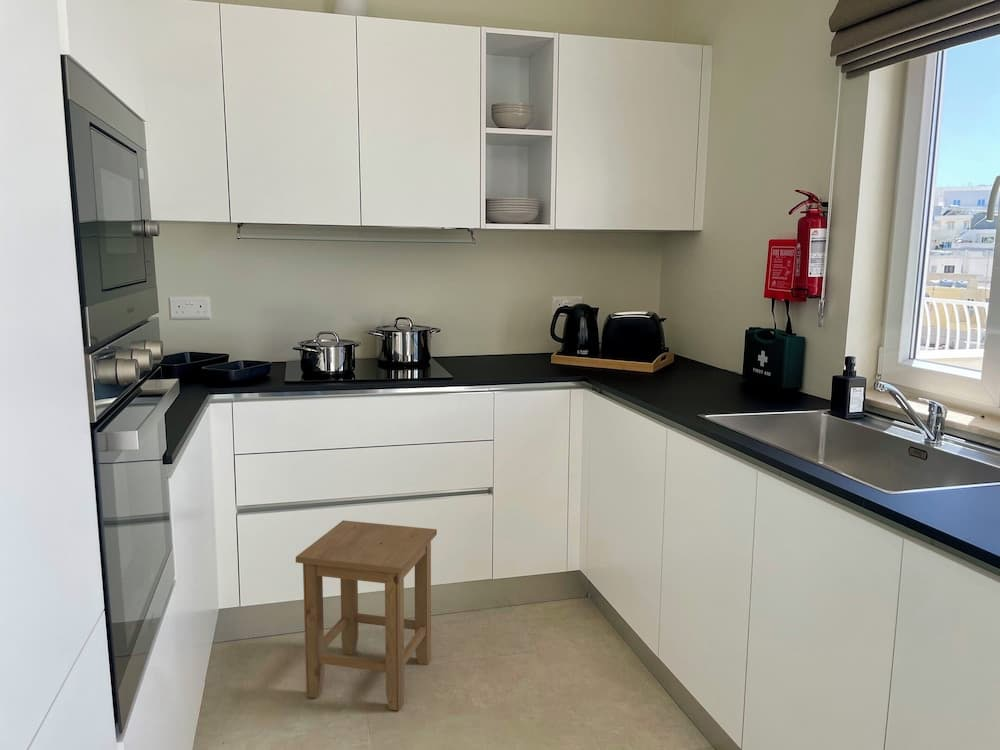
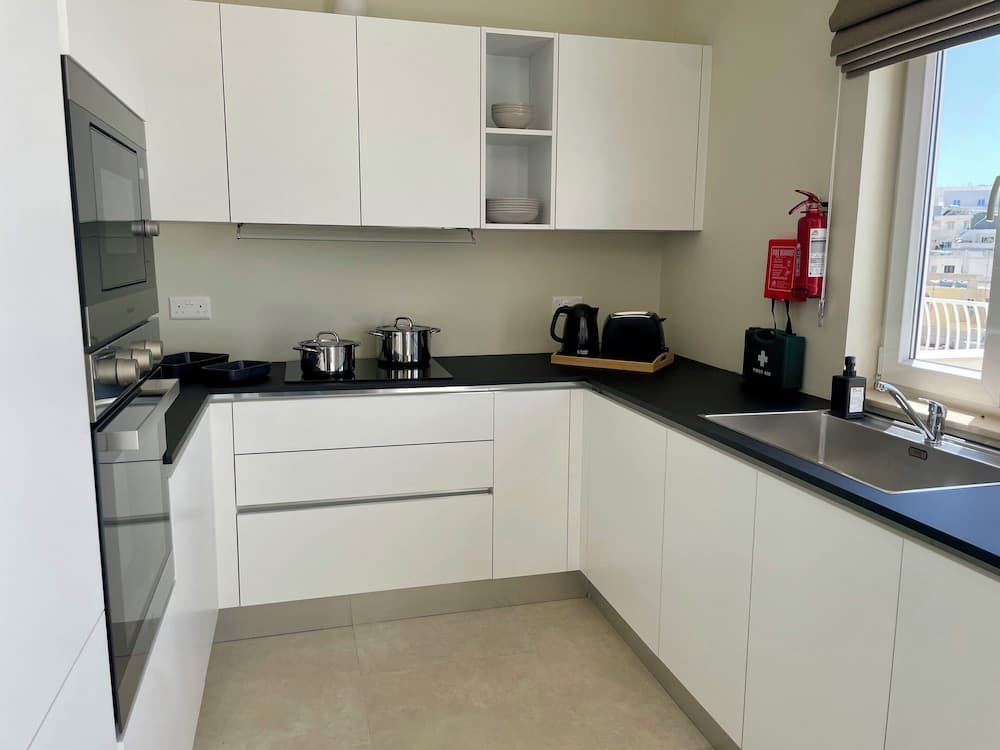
- stool [295,519,438,712]
